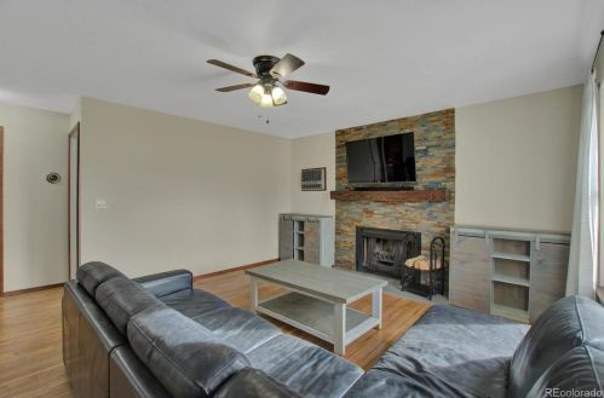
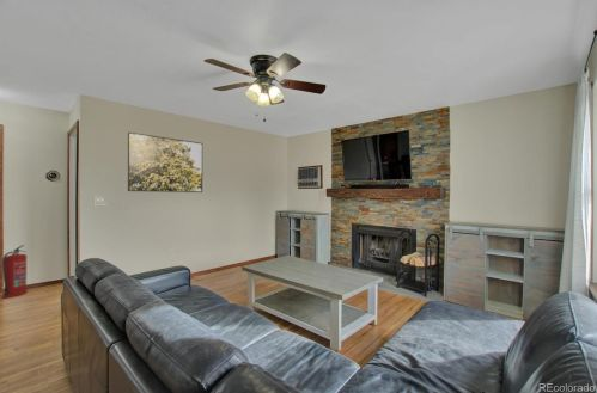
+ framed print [127,131,203,194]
+ fire extinguisher [1,244,28,300]
